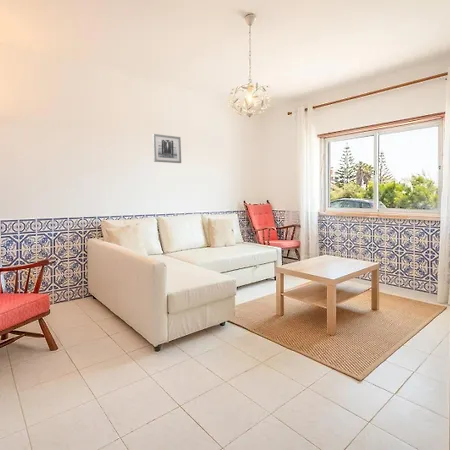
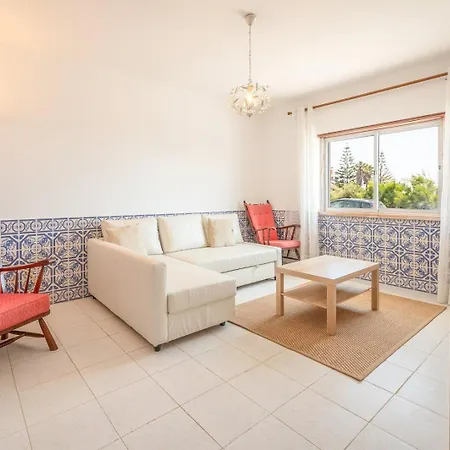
- wall art [152,133,182,164]
